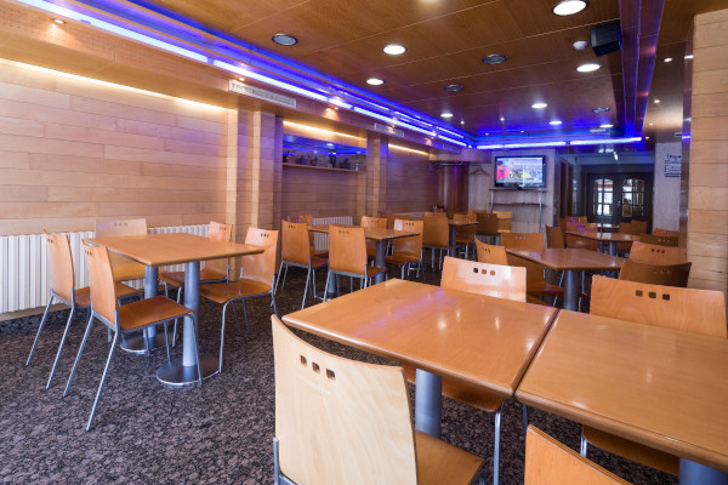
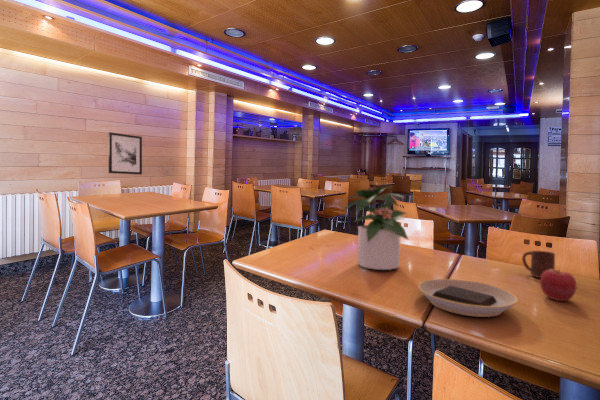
+ wall art [108,131,143,175]
+ potted plant [338,184,409,271]
+ cup [521,250,556,279]
+ plate [417,278,519,318]
+ apple [539,269,577,302]
